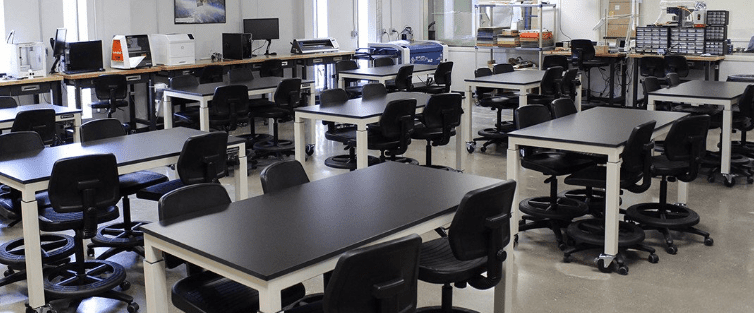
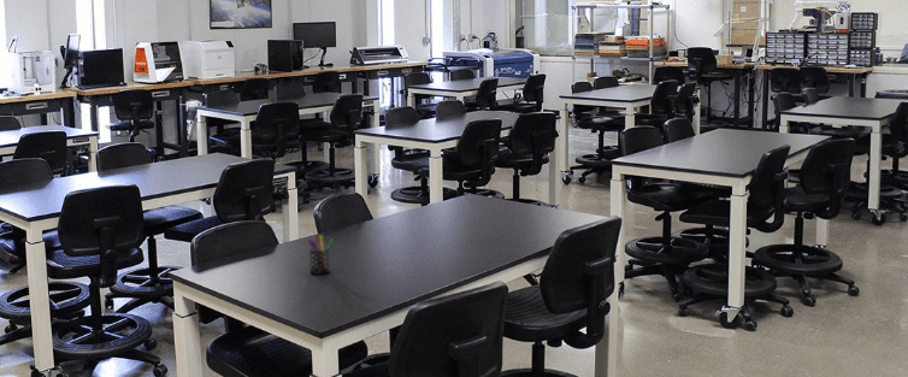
+ pen holder [306,234,335,276]
